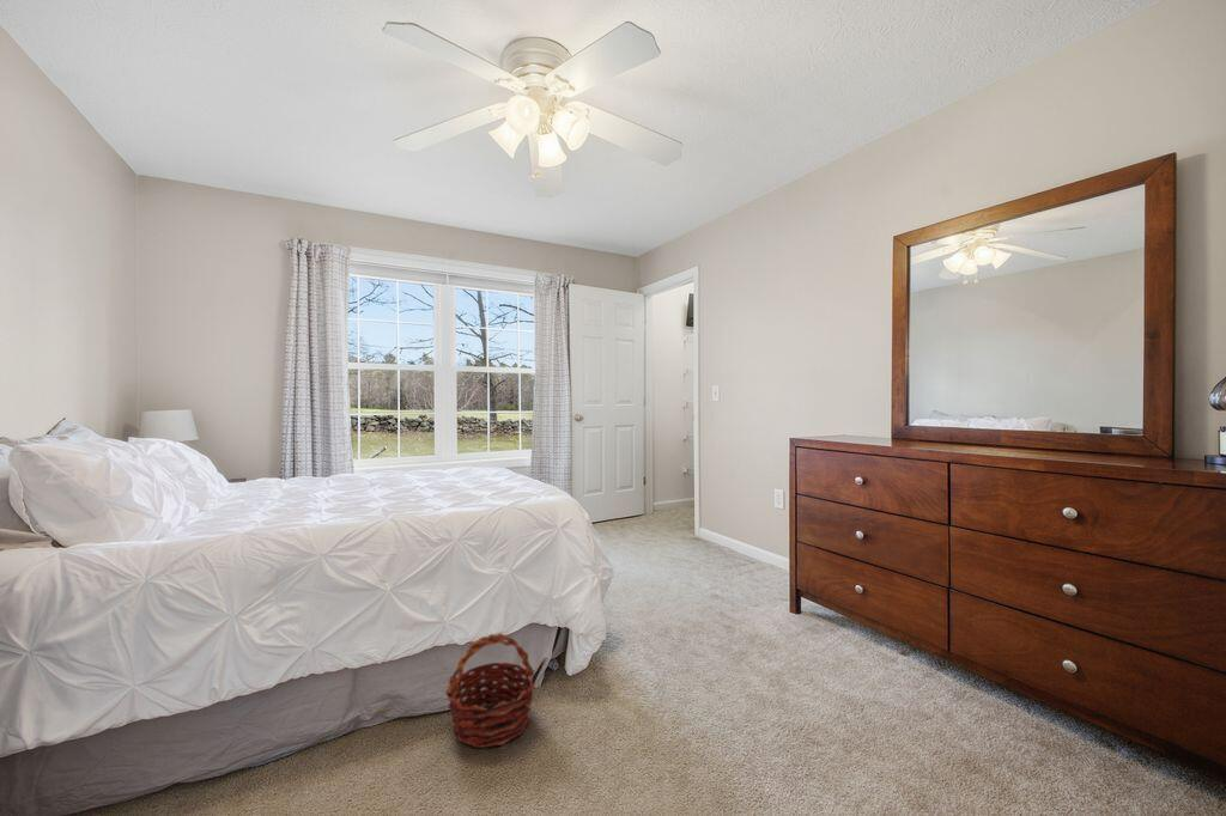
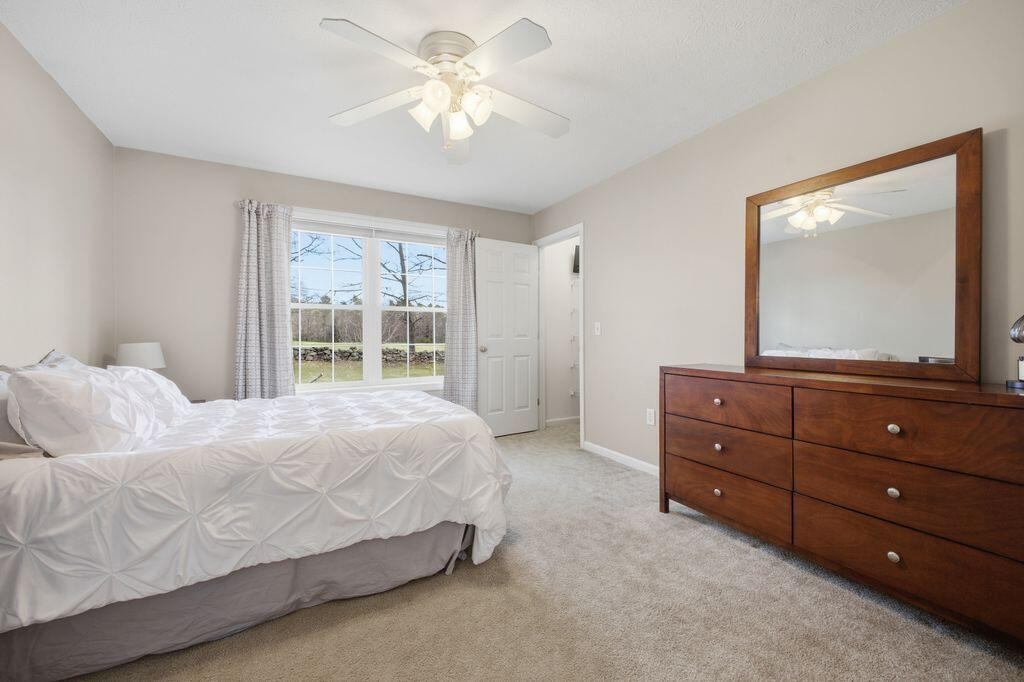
- basket [444,633,536,749]
